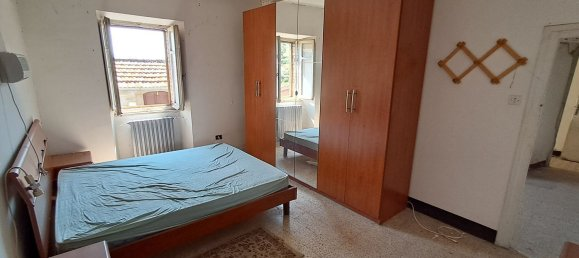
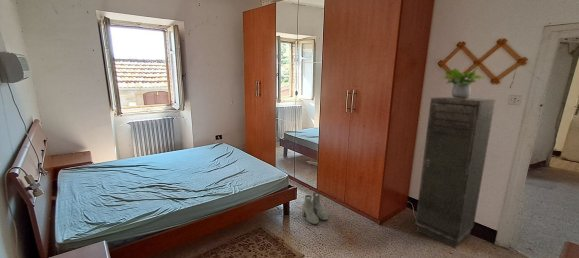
+ potted plant [440,65,486,99]
+ boots [301,191,329,225]
+ storage cabinet [414,96,496,250]
